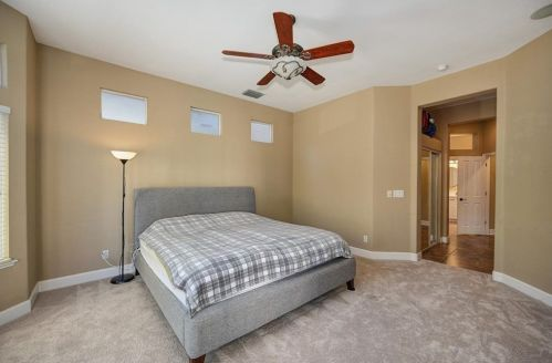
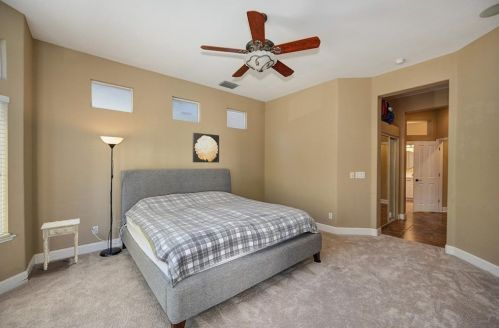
+ wall art [192,132,220,164]
+ nightstand [40,218,81,271]
